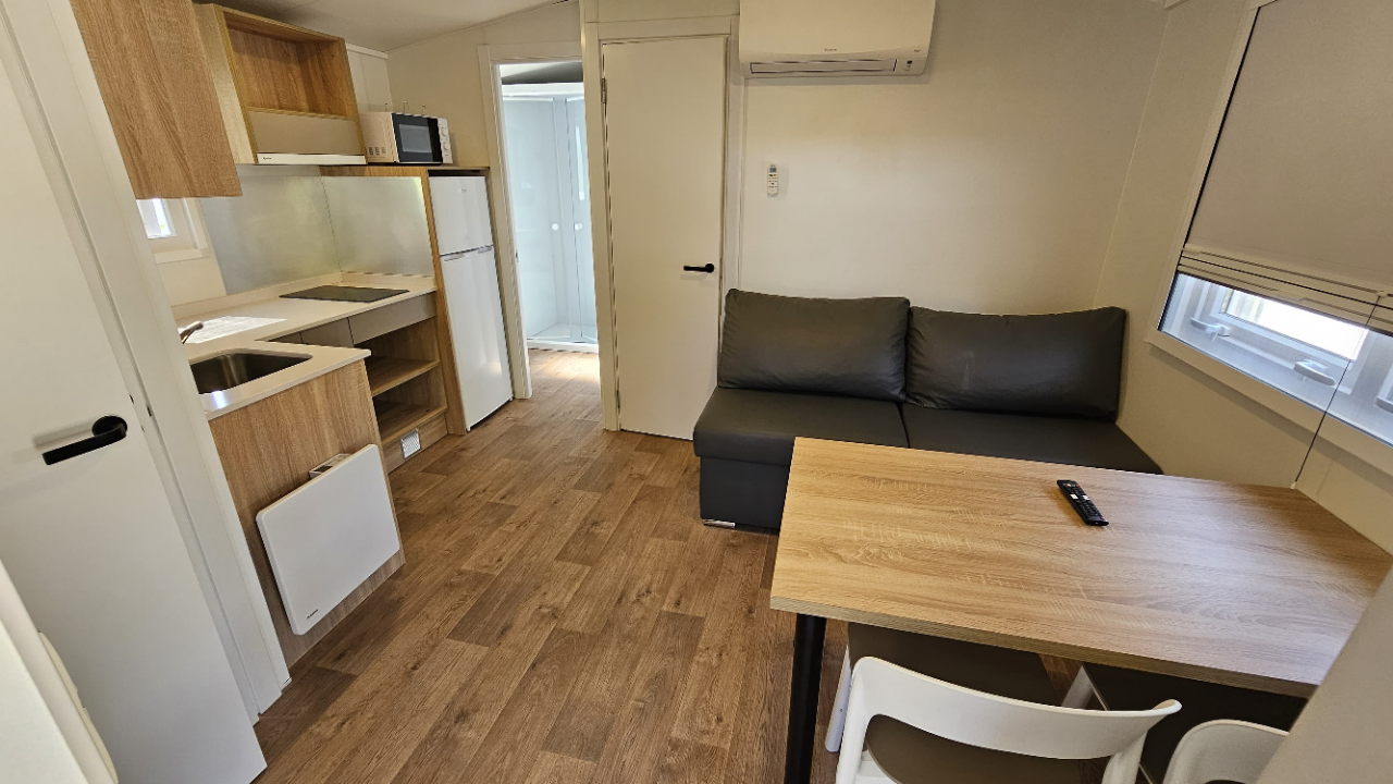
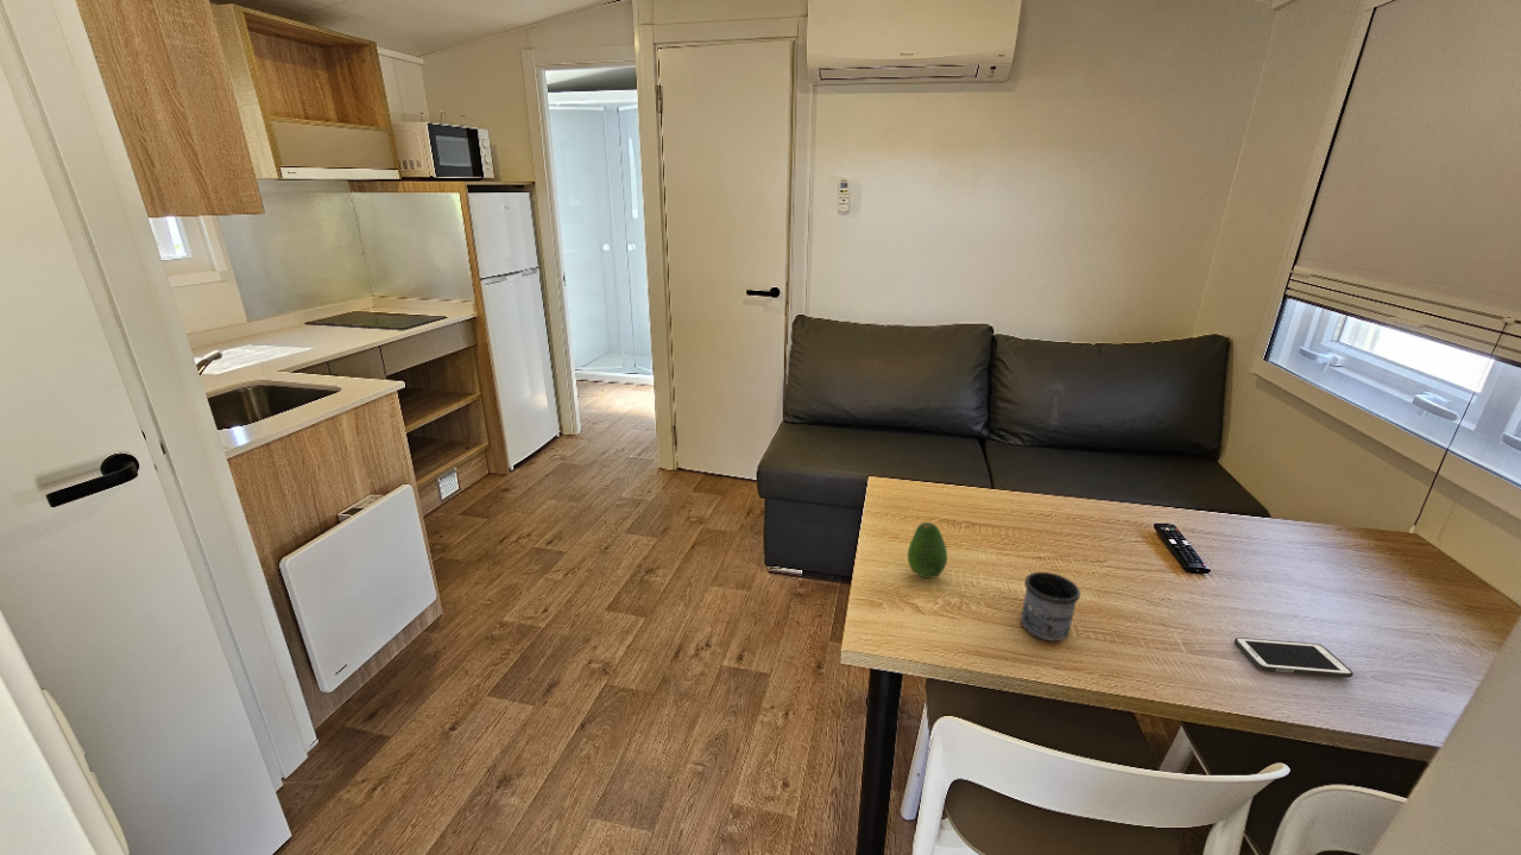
+ cell phone [1233,636,1355,678]
+ mug [1020,571,1081,642]
+ fruit [907,521,948,580]
